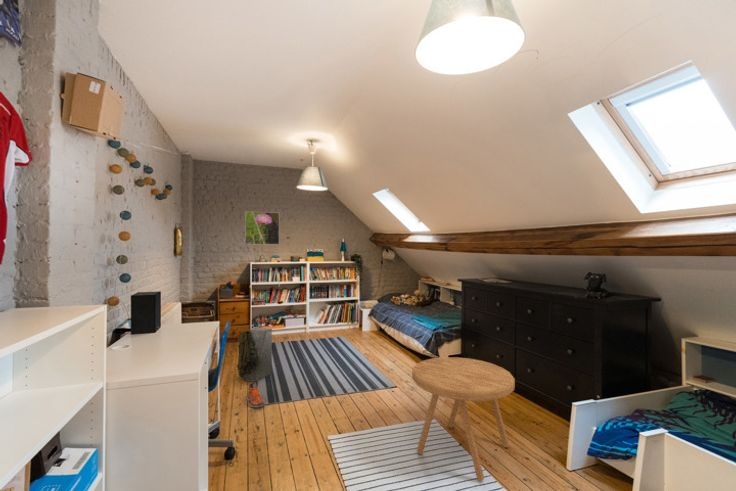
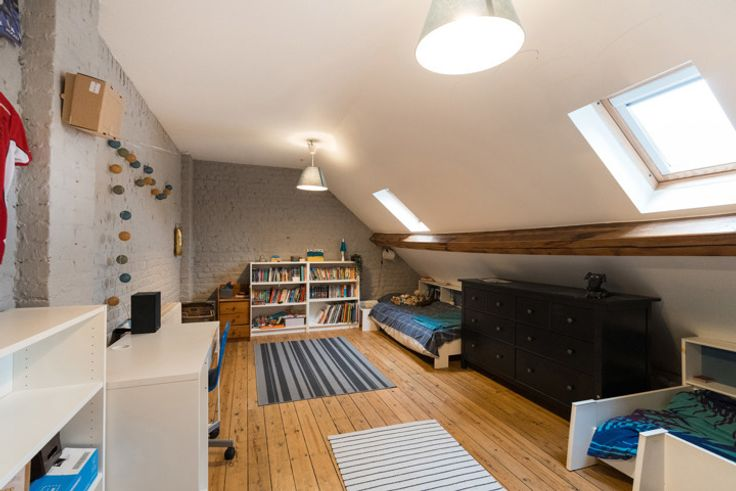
- side table [411,356,516,482]
- backpack [236,326,273,383]
- sneaker [246,381,266,408]
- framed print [244,210,280,245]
